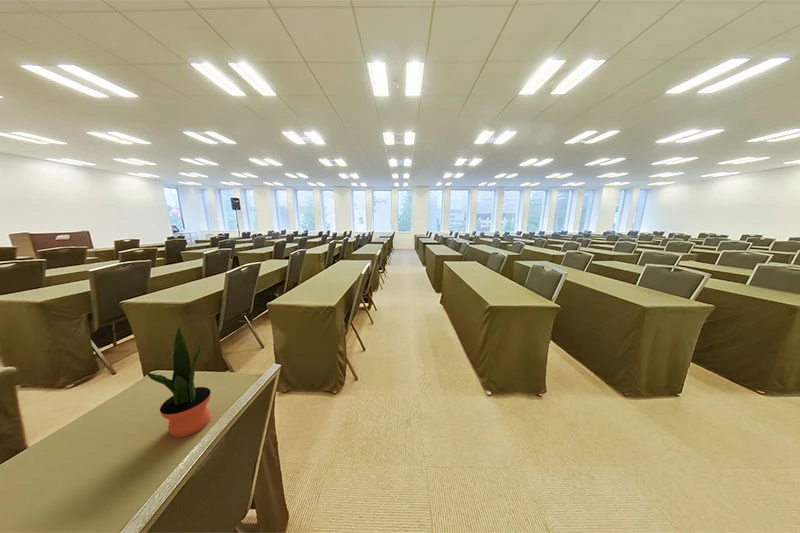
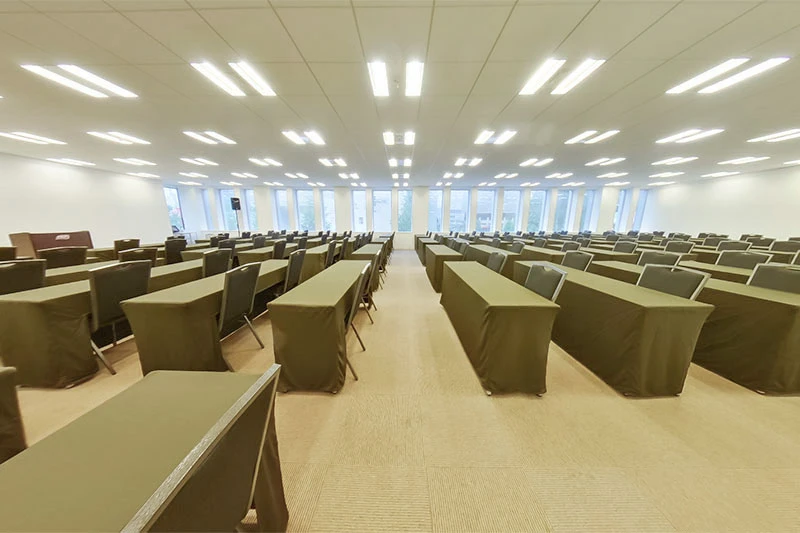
- potted plant [144,327,212,439]
